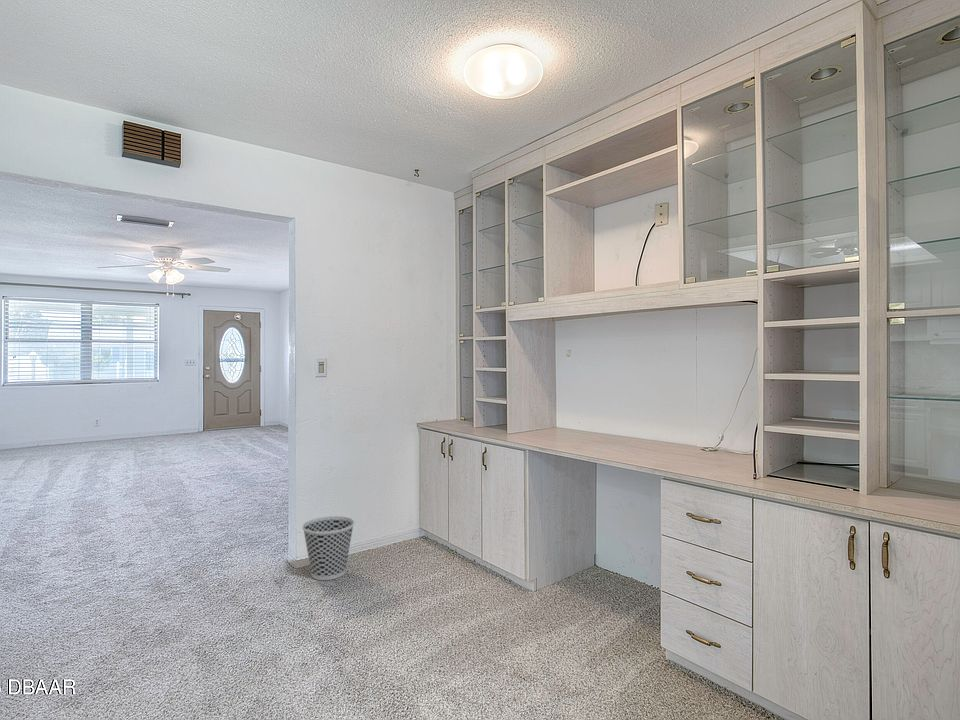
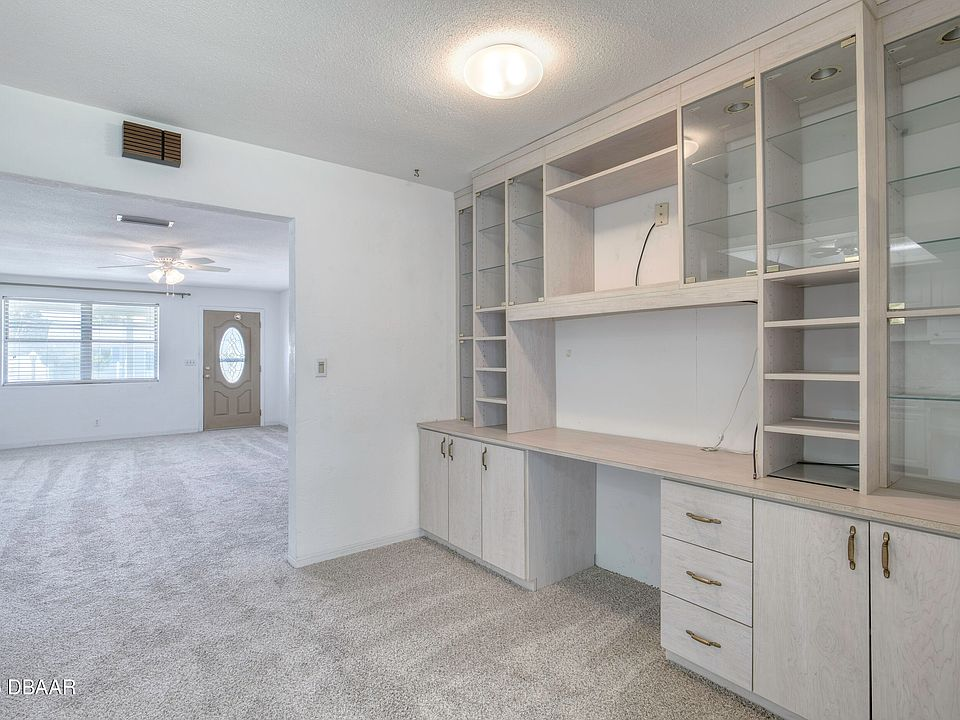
- wastebasket [301,515,356,581]
